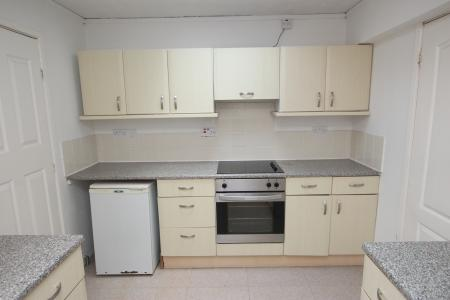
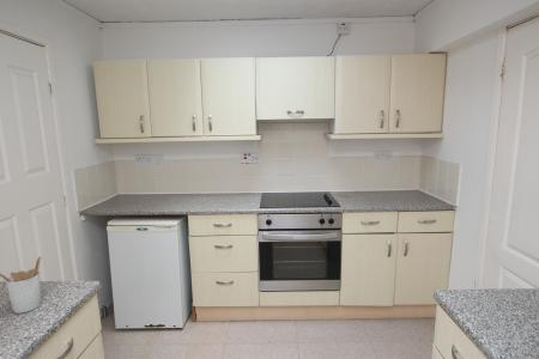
+ utensil holder [0,255,42,315]
